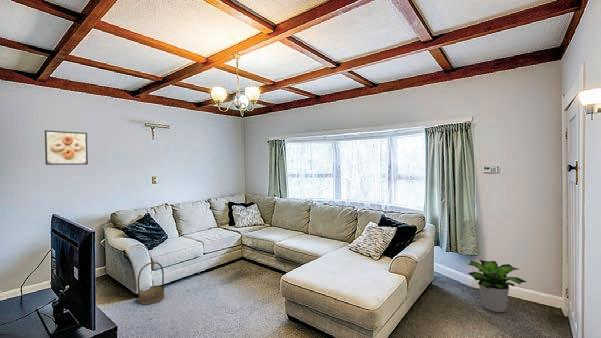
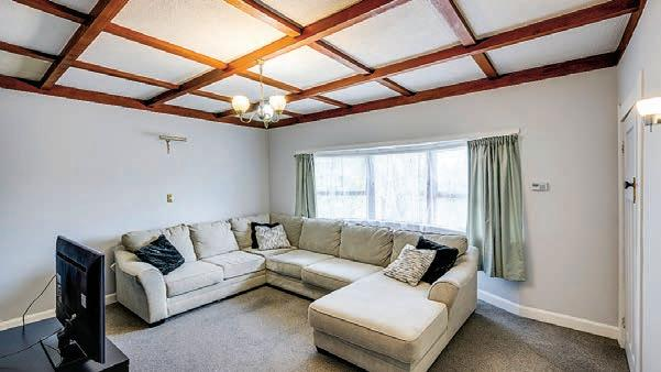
- basket [137,261,165,305]
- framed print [44,129,89,166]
- potted plant [467,259,528,313]
